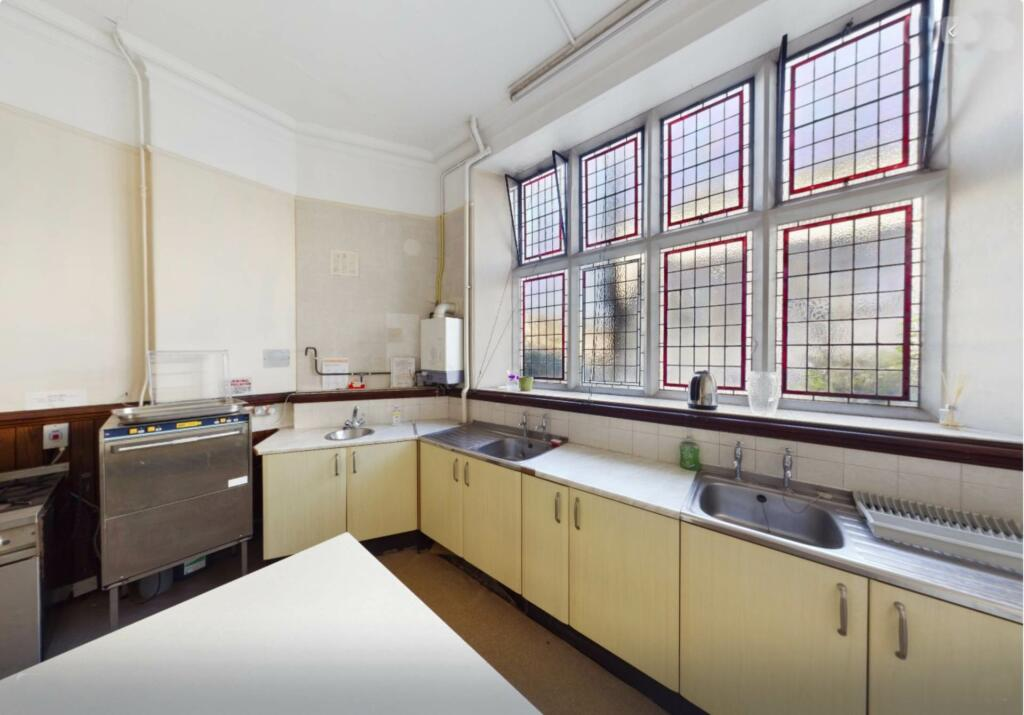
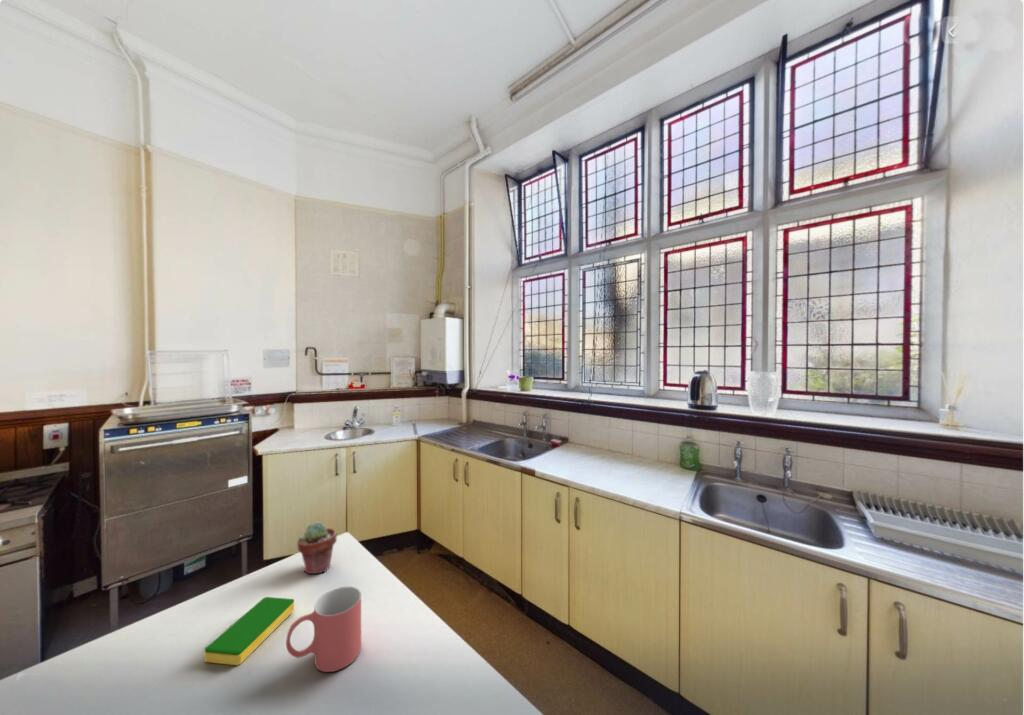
+ dish sponge [204,596,295,666]
+ mug [285,586,362,673]
+ potted succulent [296,522,338,575]
